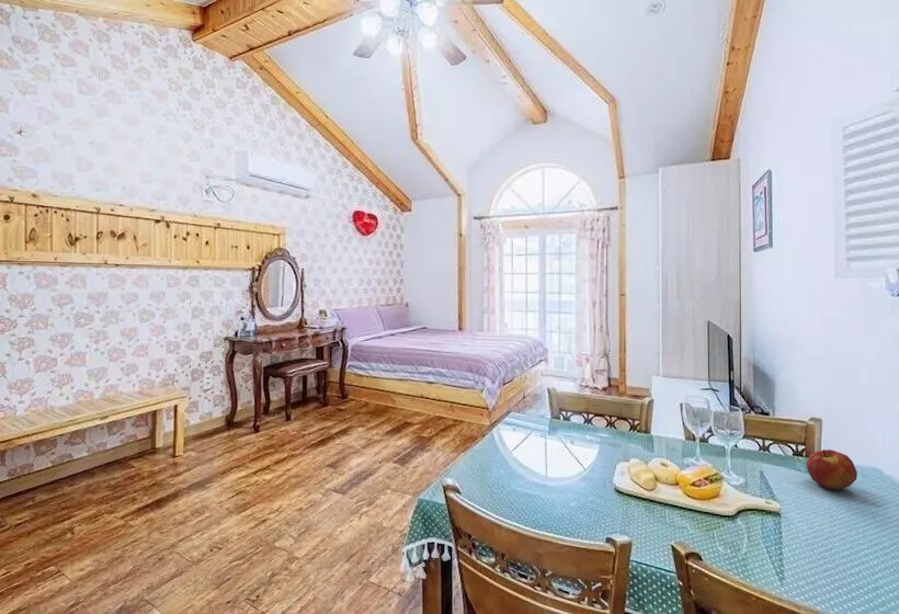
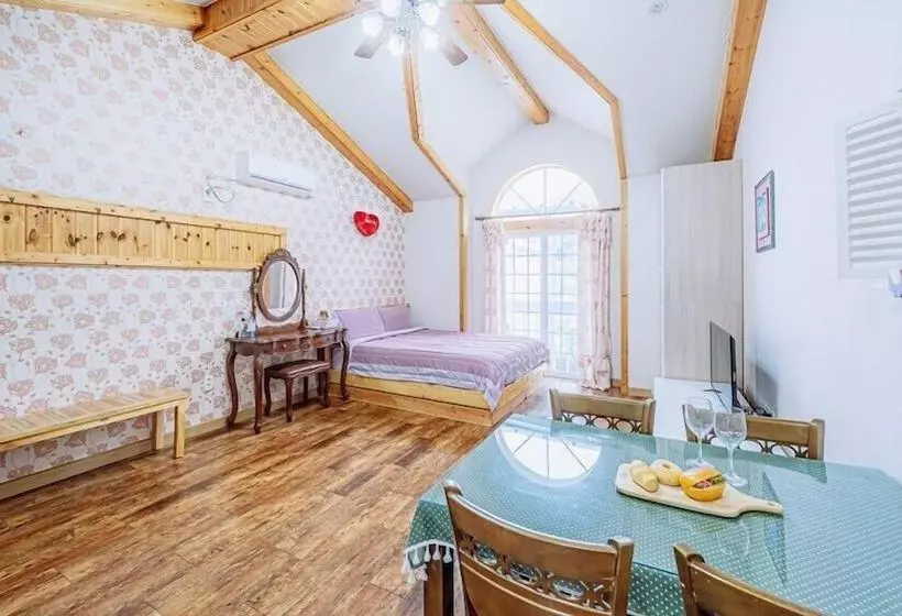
- apple [805,448,858,490]
